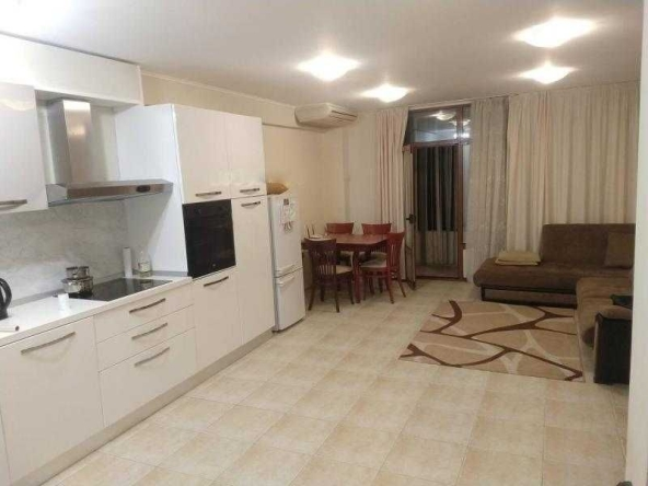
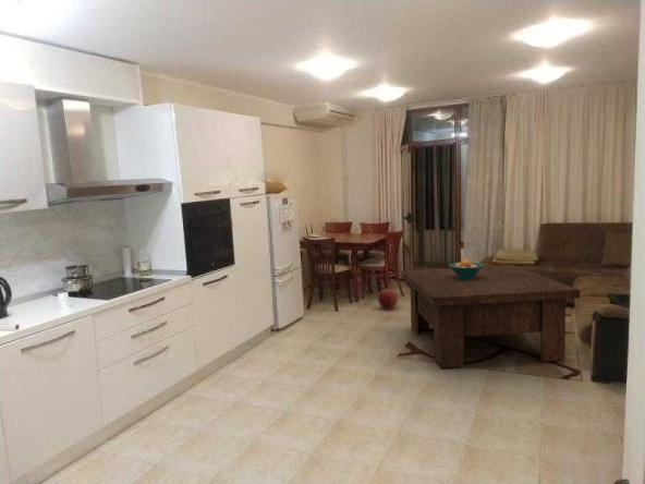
+ coffee table [400,264,581,368]
+ ball [377,288,399,310]
+ fruit bowl [448,258,485,279]
